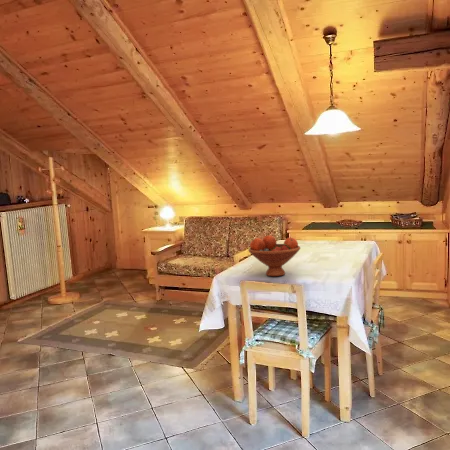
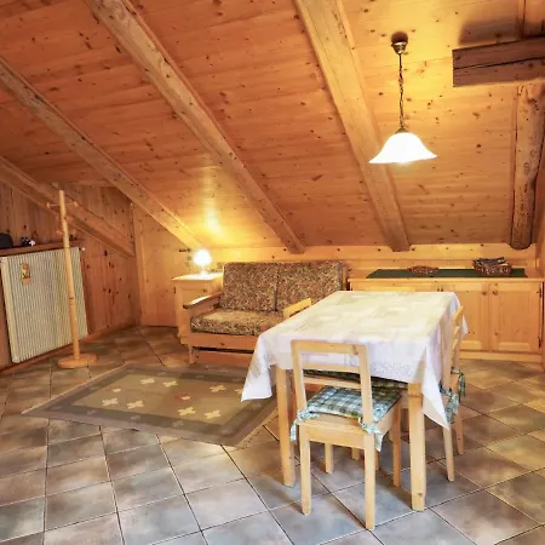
- fruit bowl [247,234,301,277]
